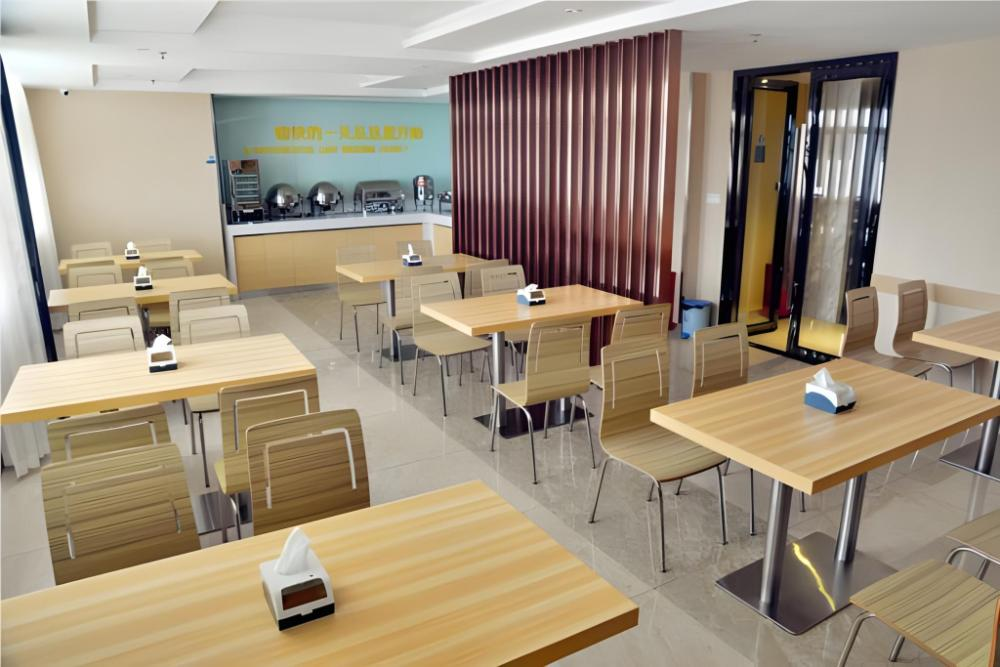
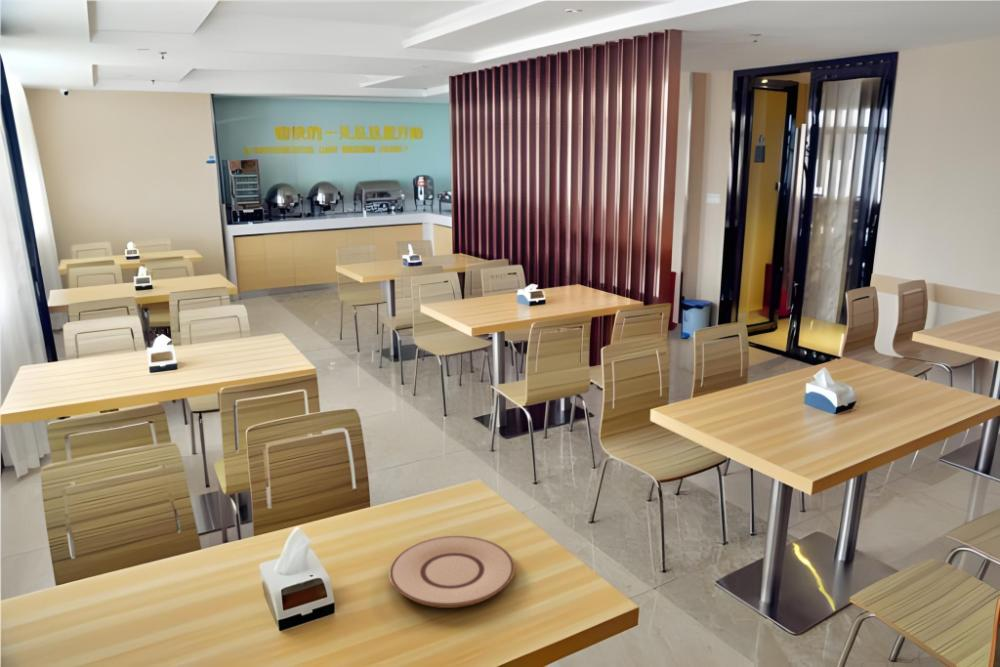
+ plate [388,535,516,609]
